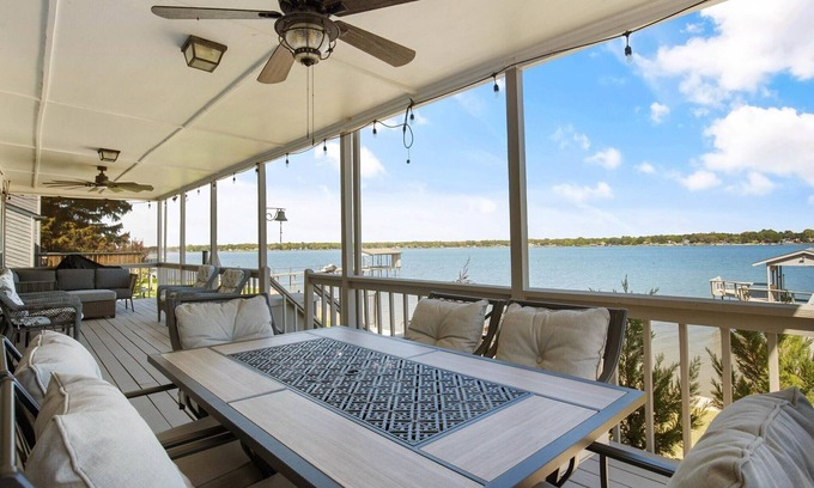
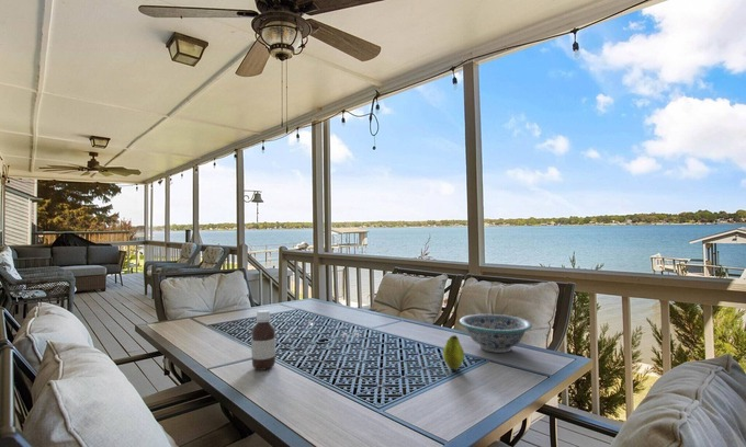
+ fruit [442,334,465,370]
+ decorative bowl [459,313,533,354]
+ bottle [250,309,276,371]
